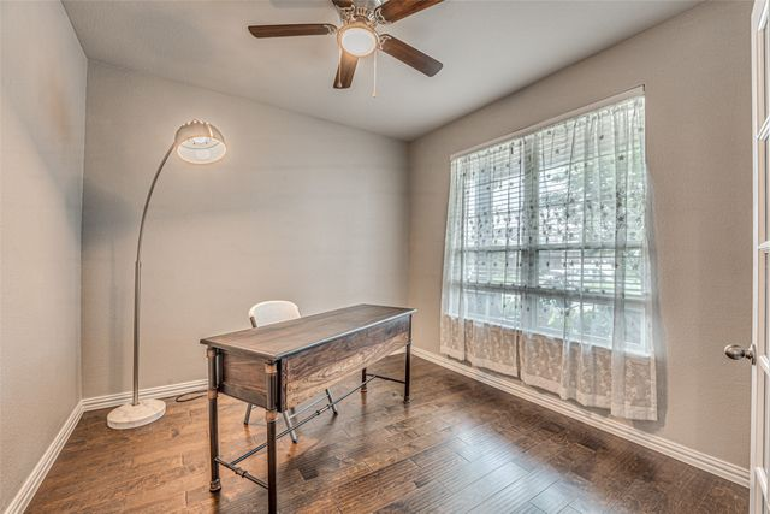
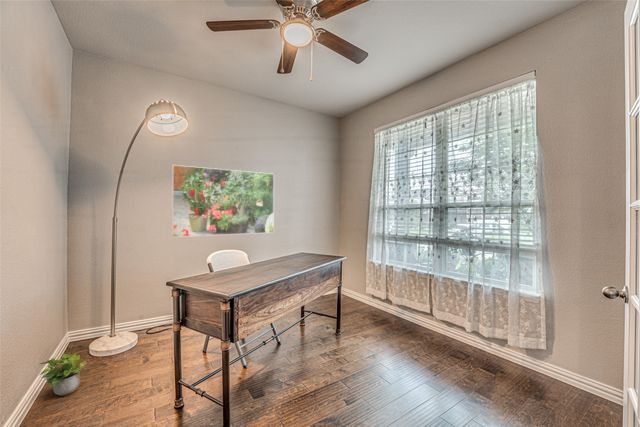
+ potted plant [39,352,87,397]
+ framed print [171,164,275,238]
